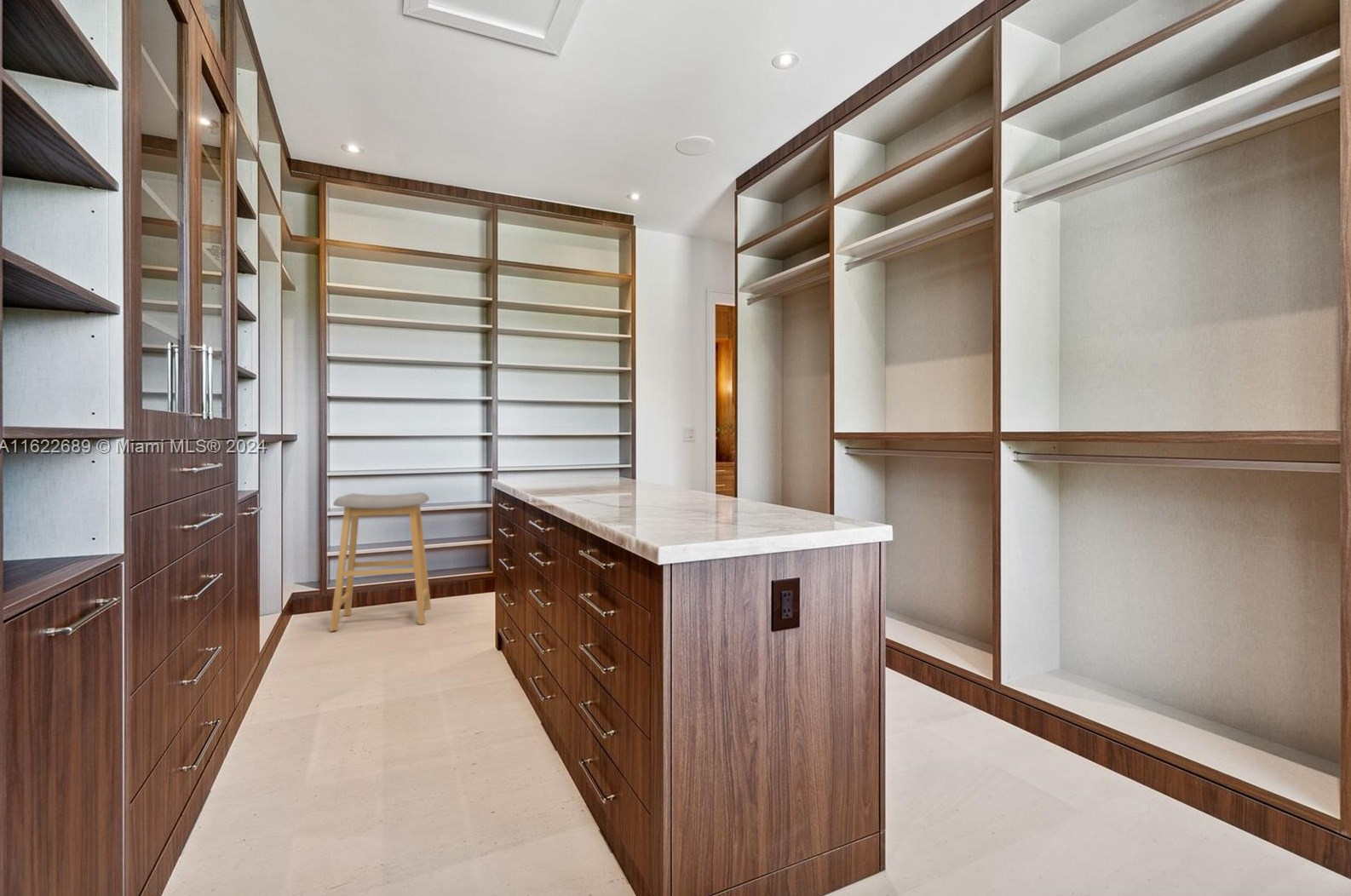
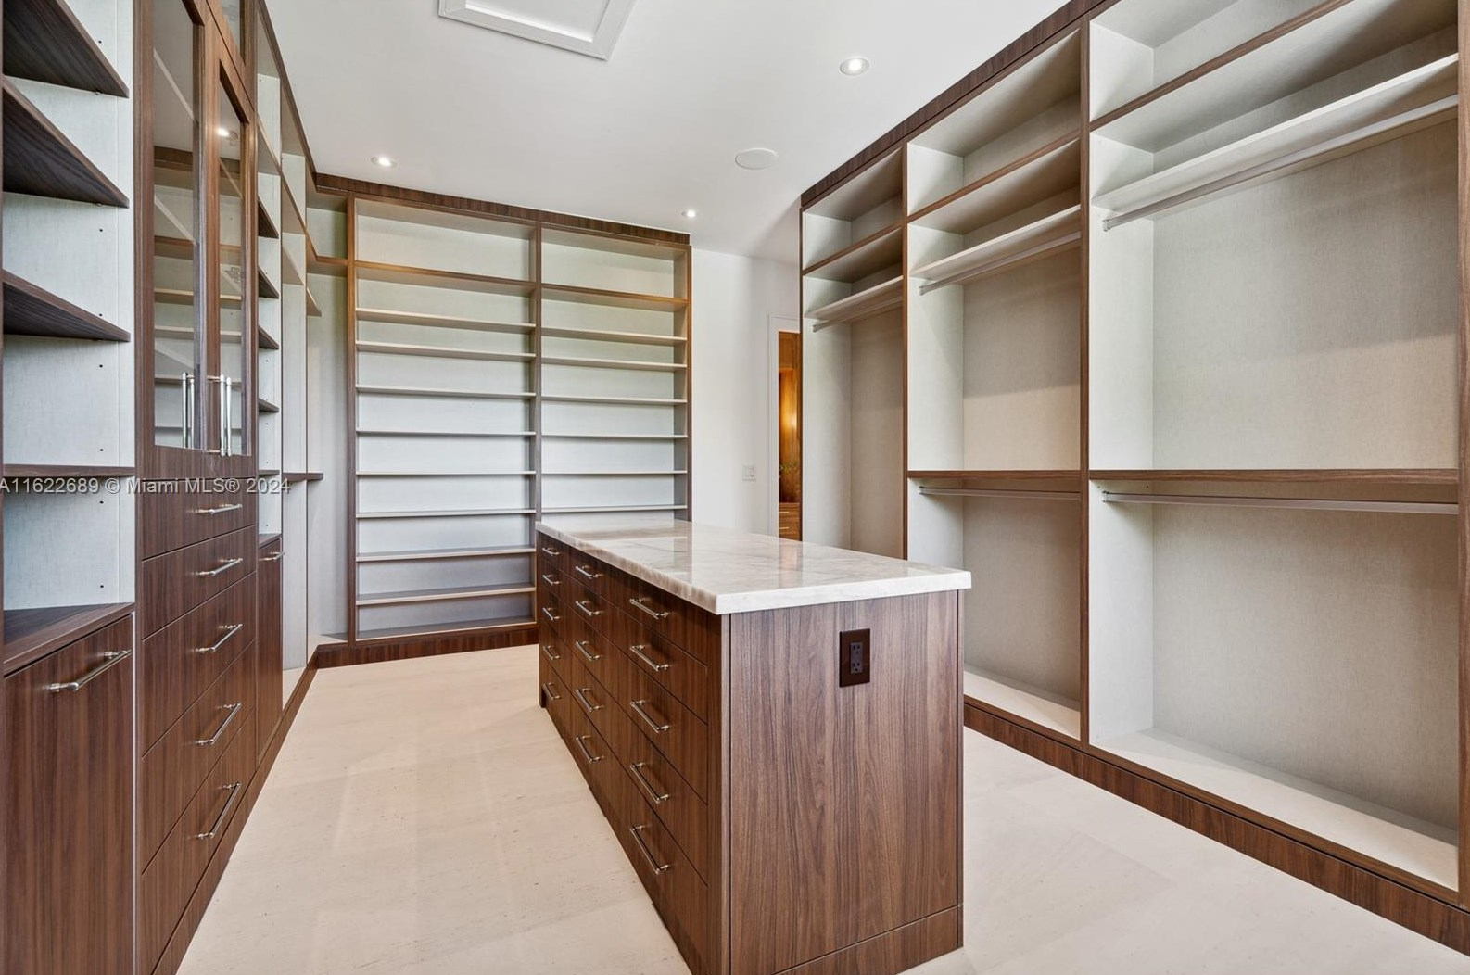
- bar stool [329,491,432,632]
